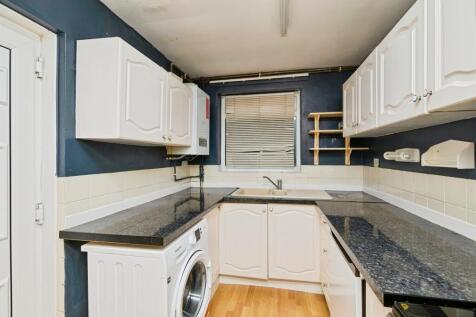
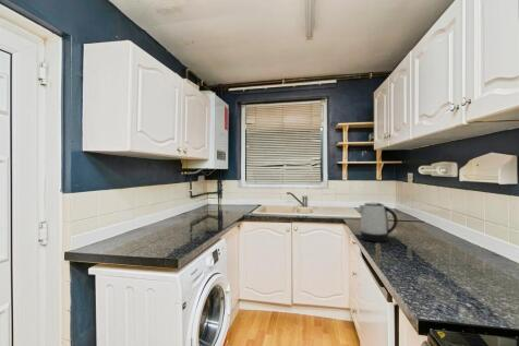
+ kettle [359,201,399,243]
